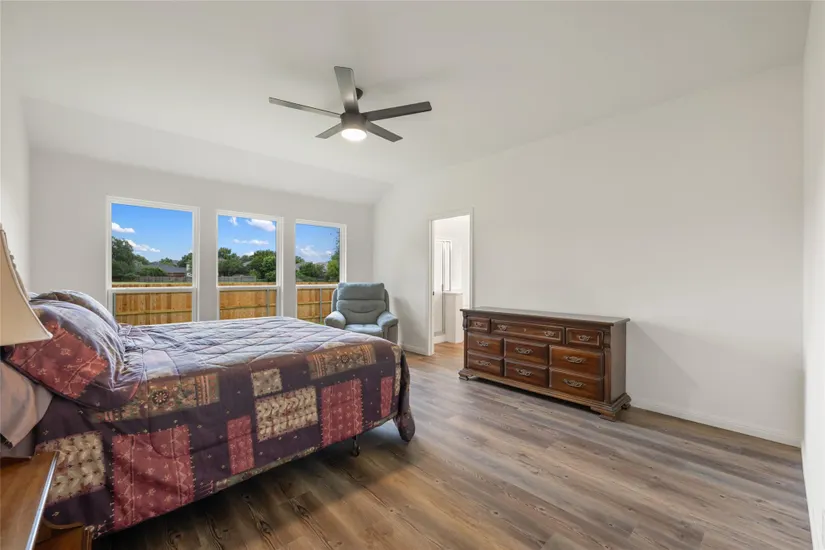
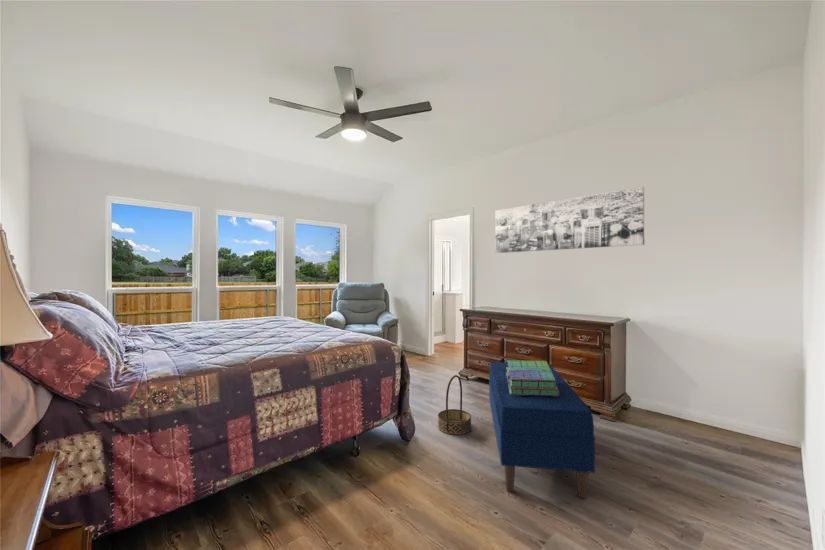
+ basket [437,374,472,436]
+ bench [488,361,596,500]
+ wall art [494,186,645,254]
+ stack of books [506,359,559,396]
